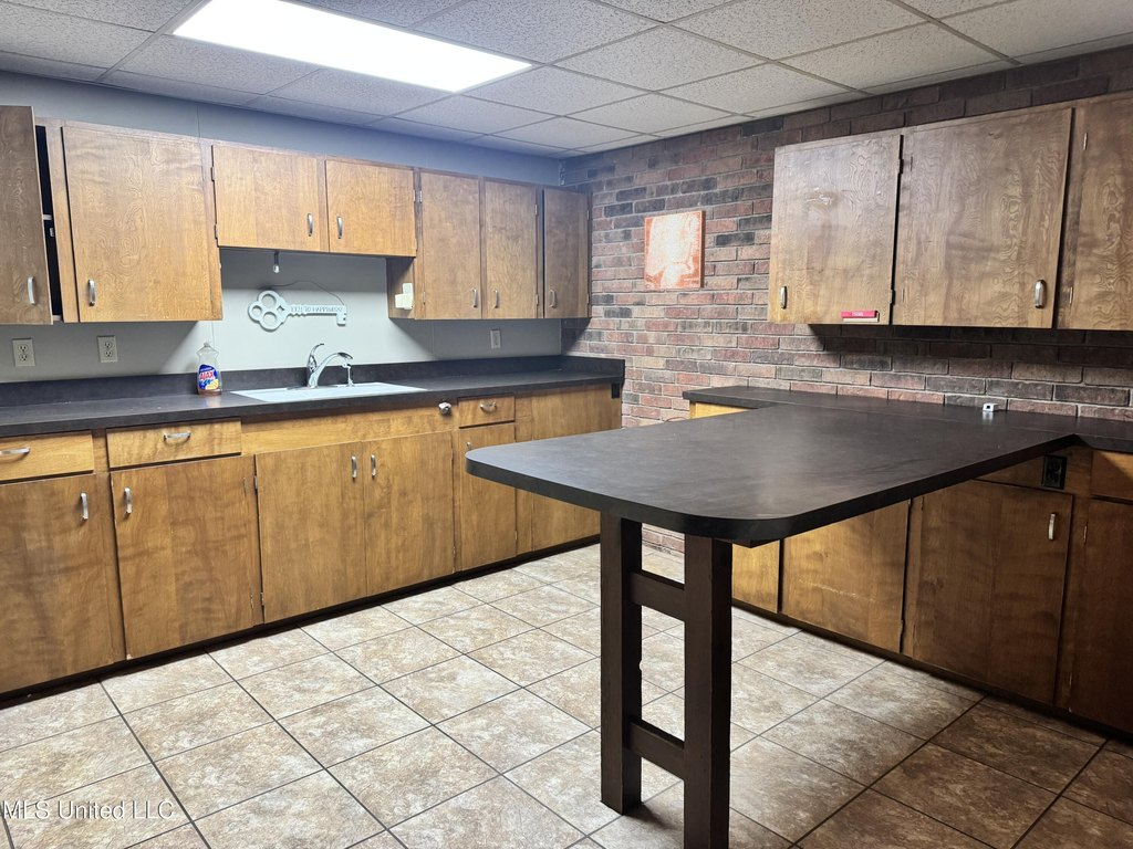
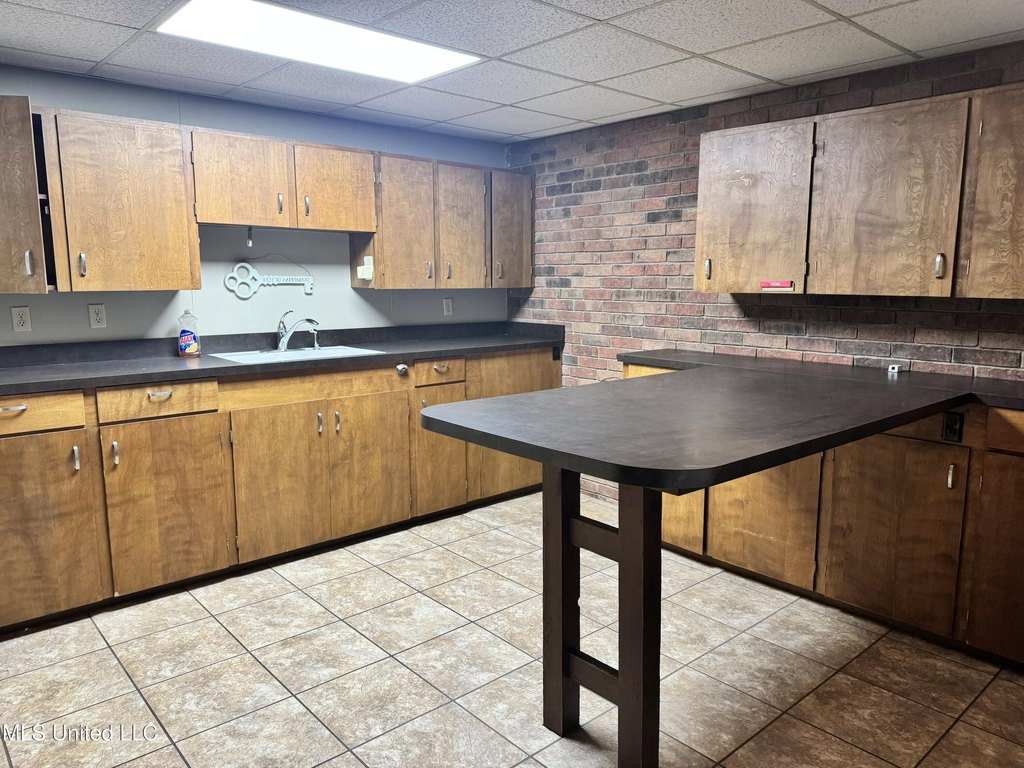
- wall art [643,209,707,292]
